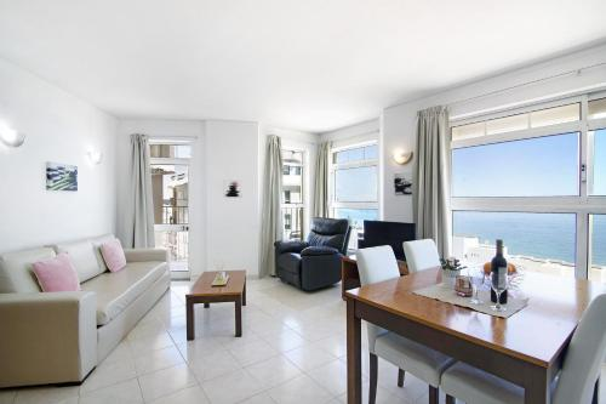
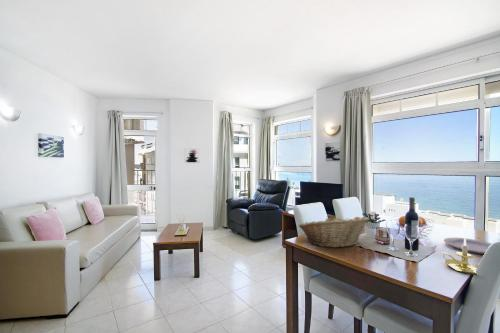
+ plate [443,237,492,255]
+ candle holder [441,237,478,276]
+ fruit basket [298,214,370,249]
